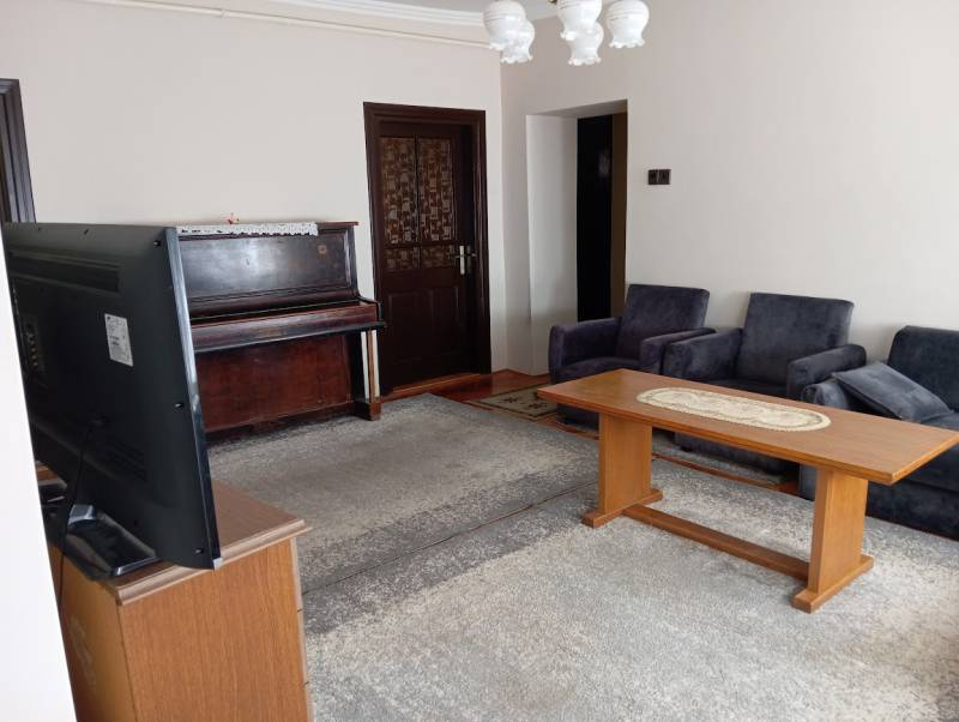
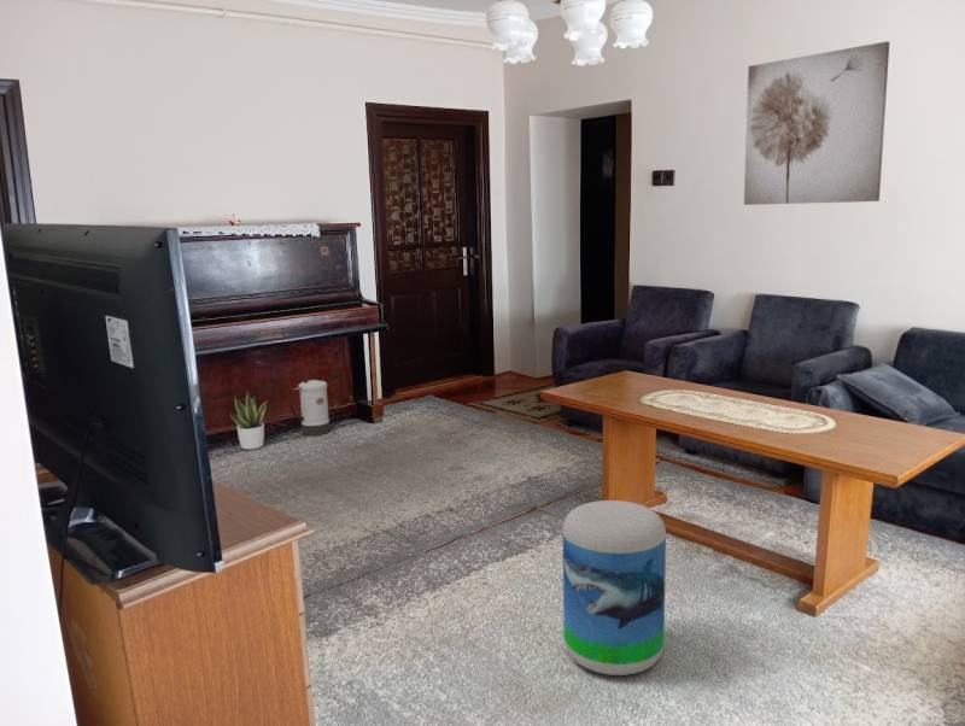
+ potted plant [229,392,269,451]
+ watering can [280,357,341,437]
+ wall art [743,40,890,206]
+ stool [562,499,667,677]
